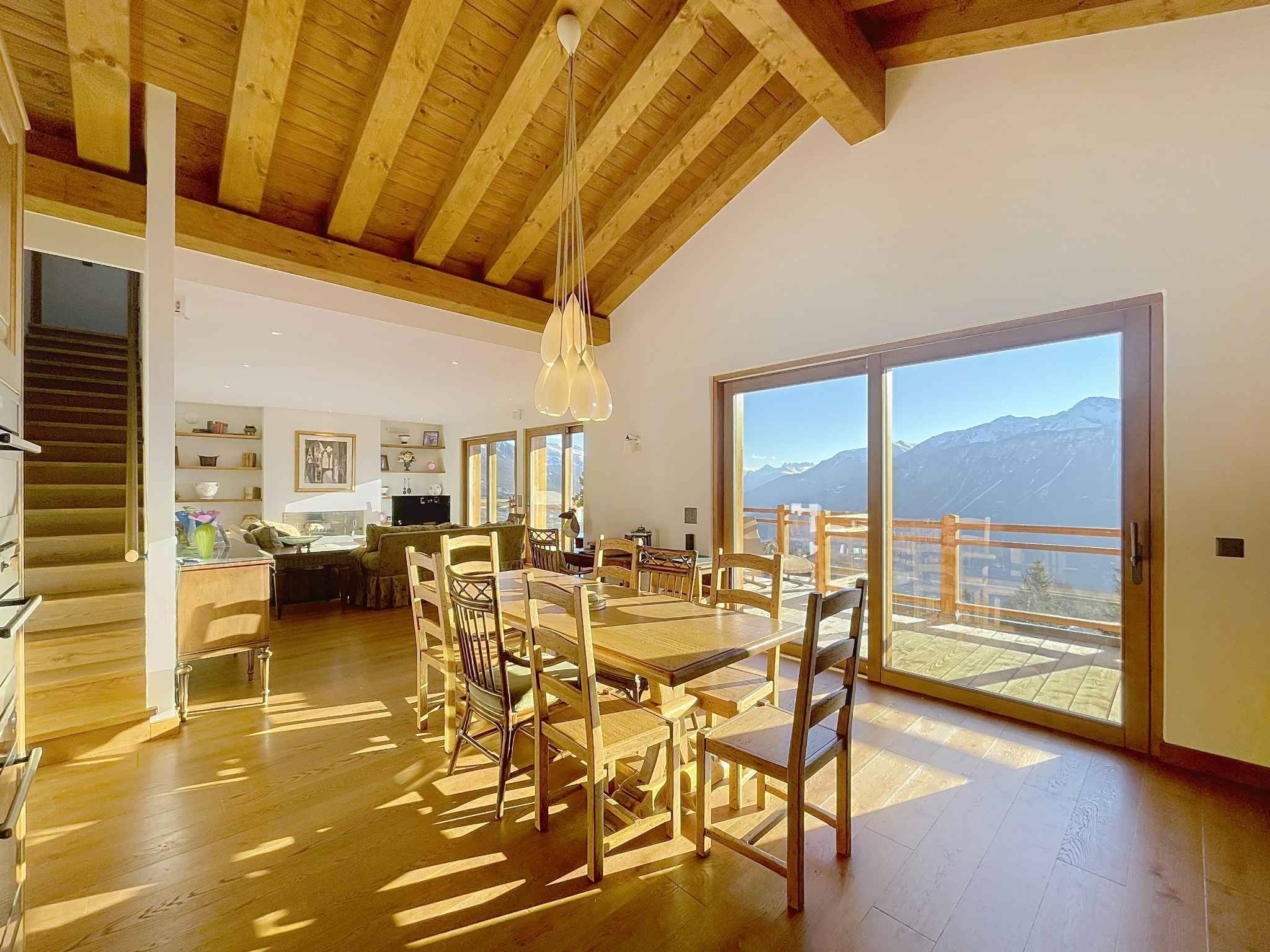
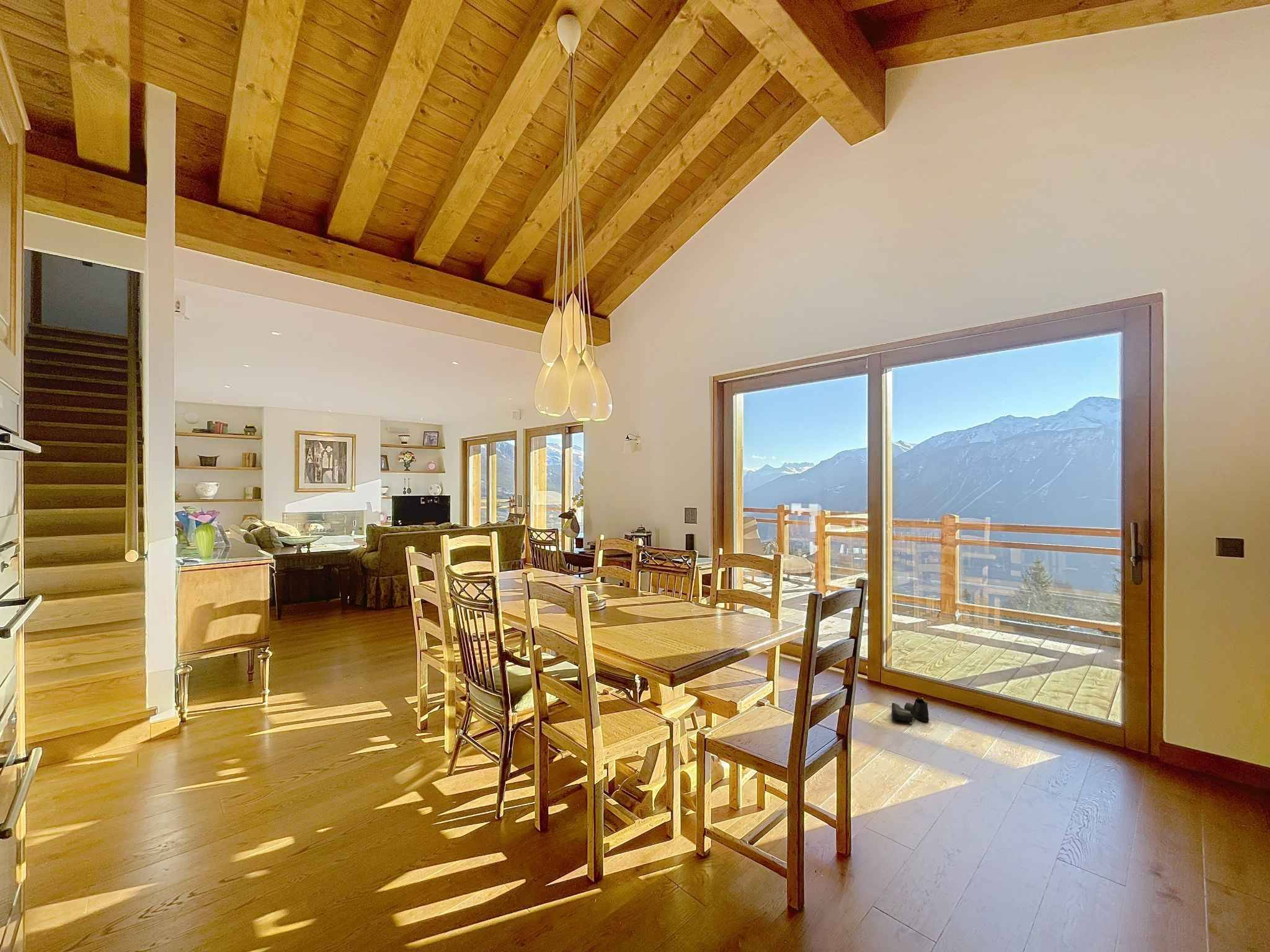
+ boots [891,696,930,723]
